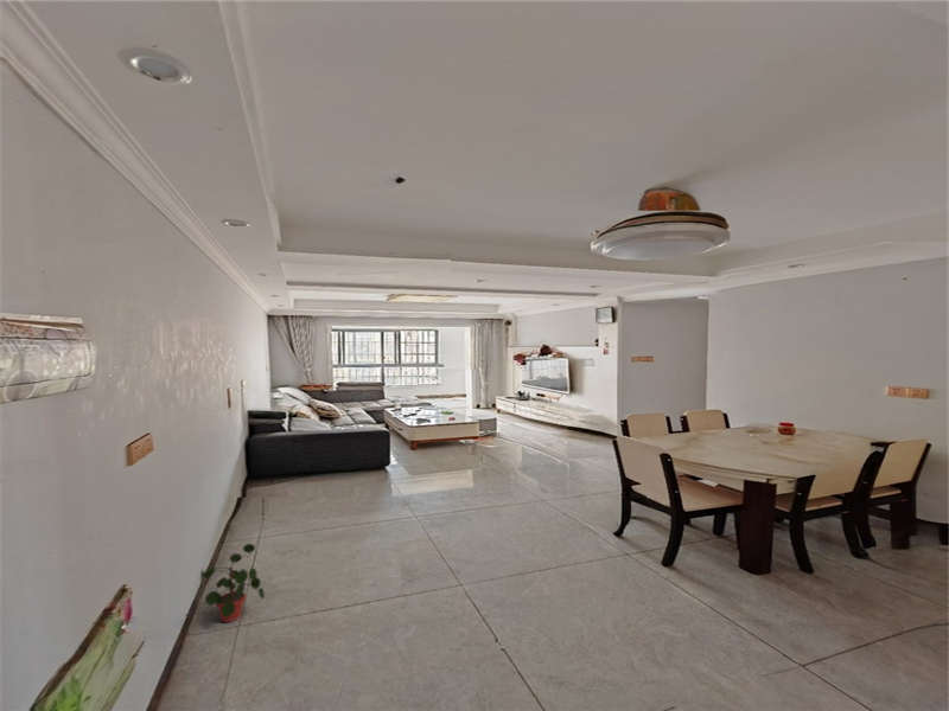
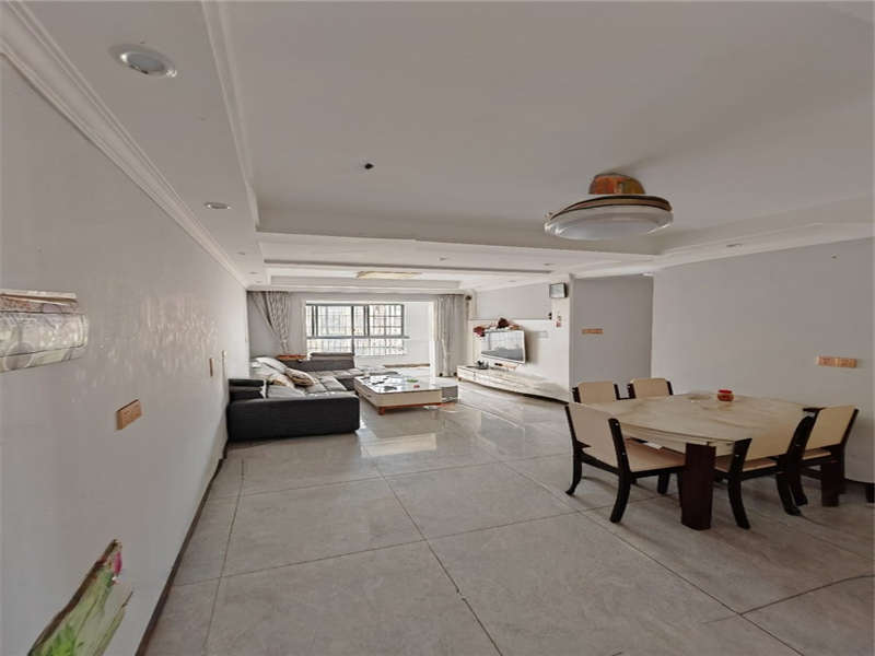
- potted plant [199,543,266,623]
